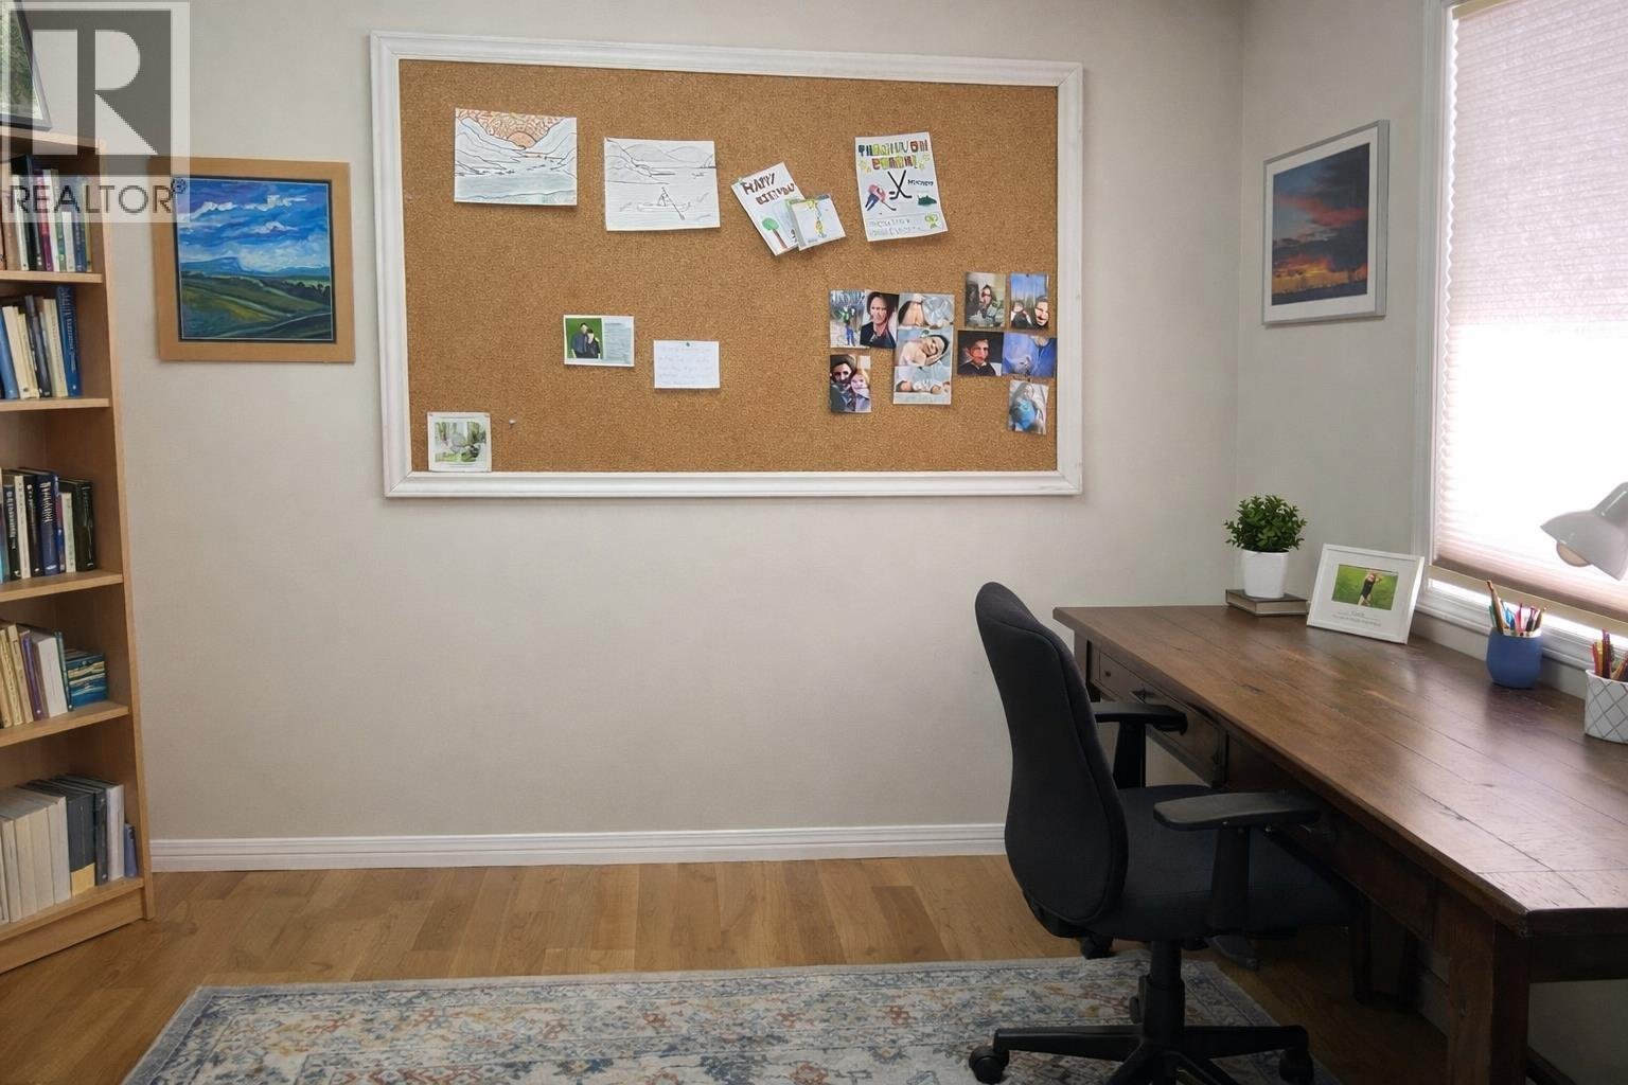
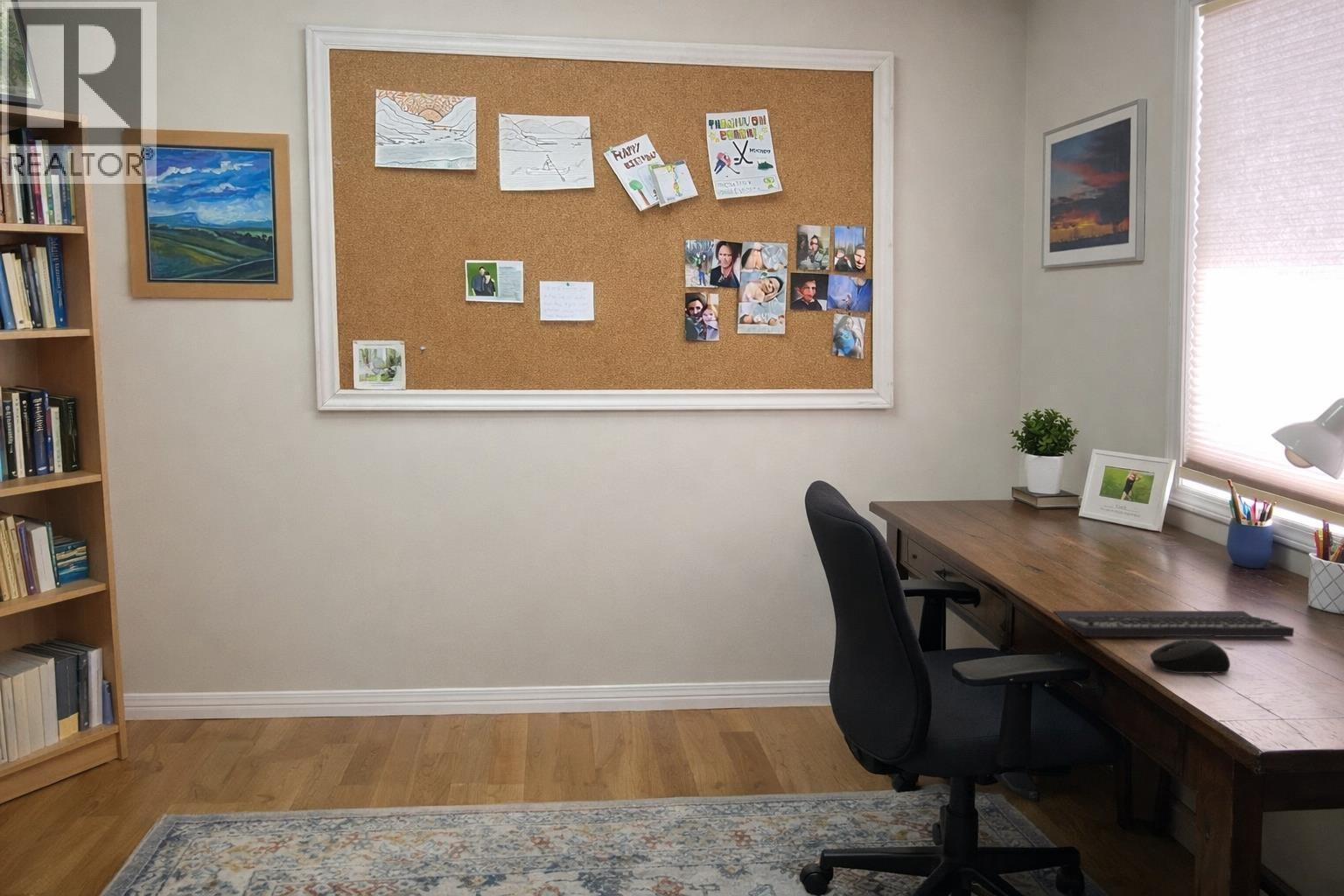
+ keyboard [1053,610,1295,638]
+ computer mouse [1149,638,1231,675]
